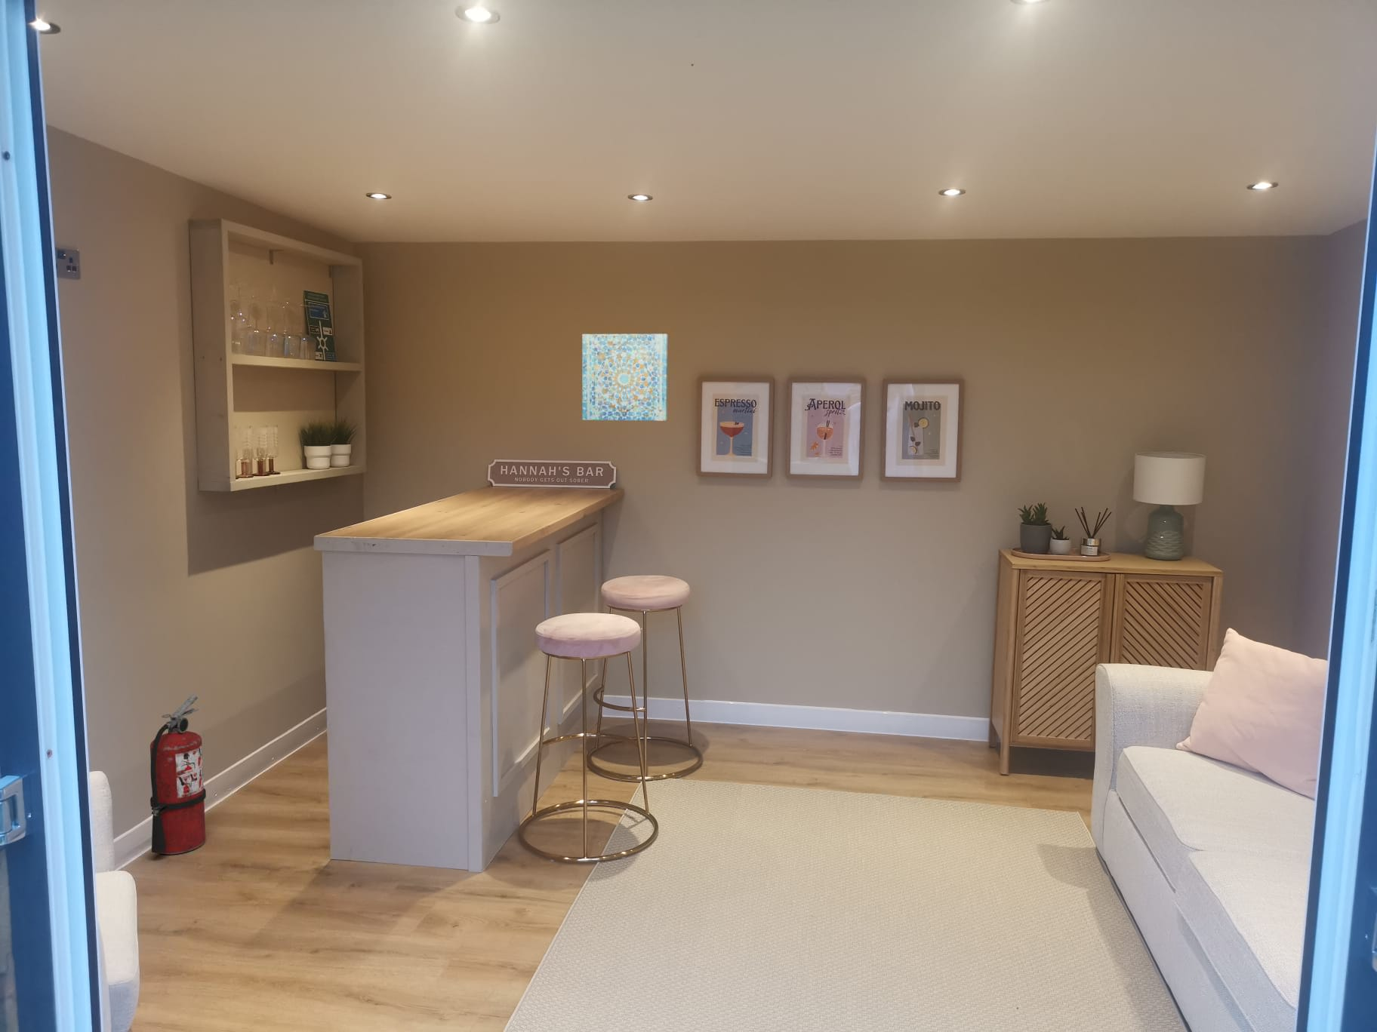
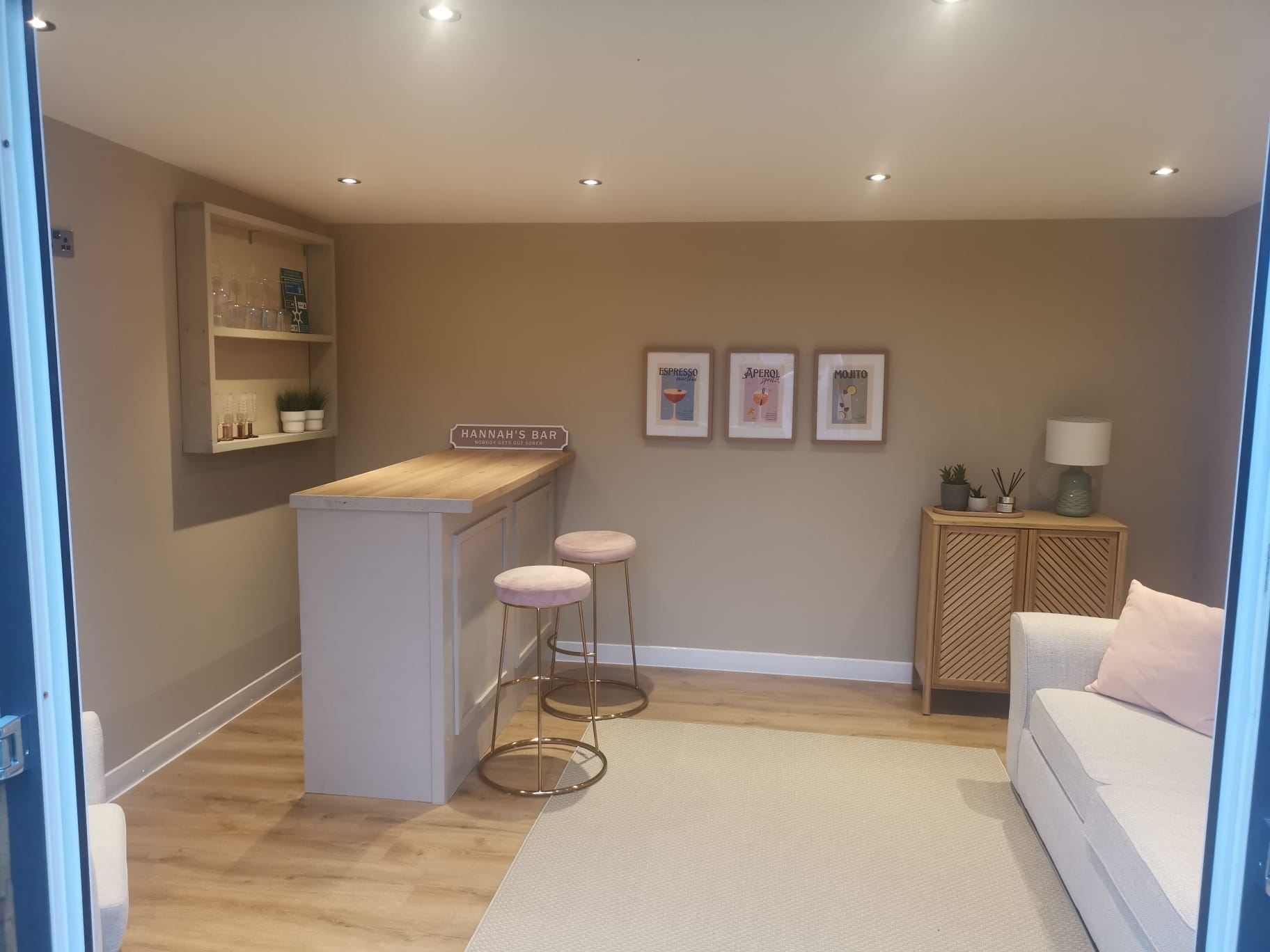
- fire extinguisher [150,694,207,854]
- wall art [581,334,669,422]
